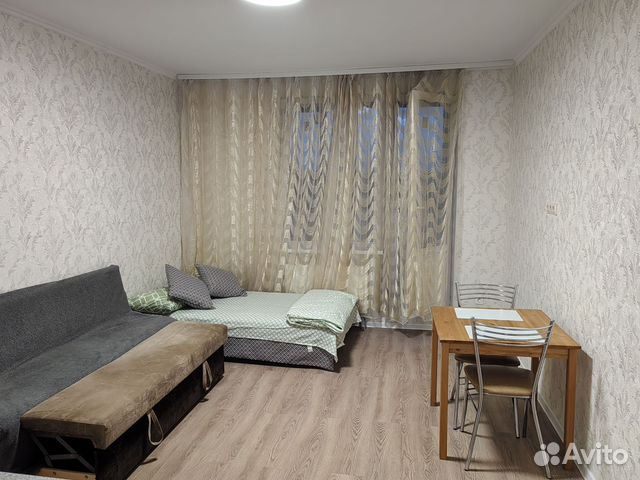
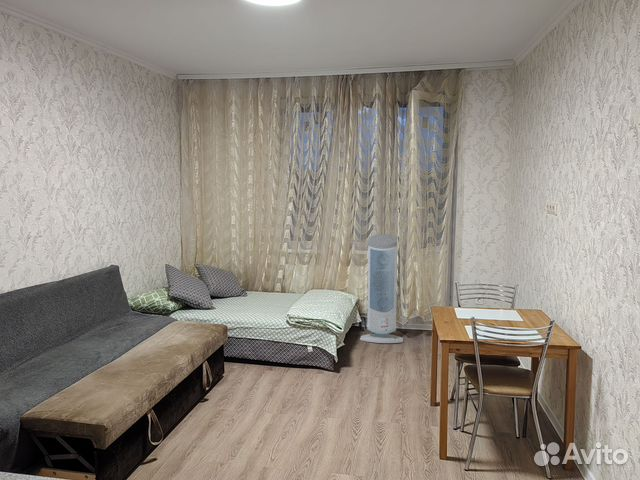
+ air purifier [359,233,404,344]
